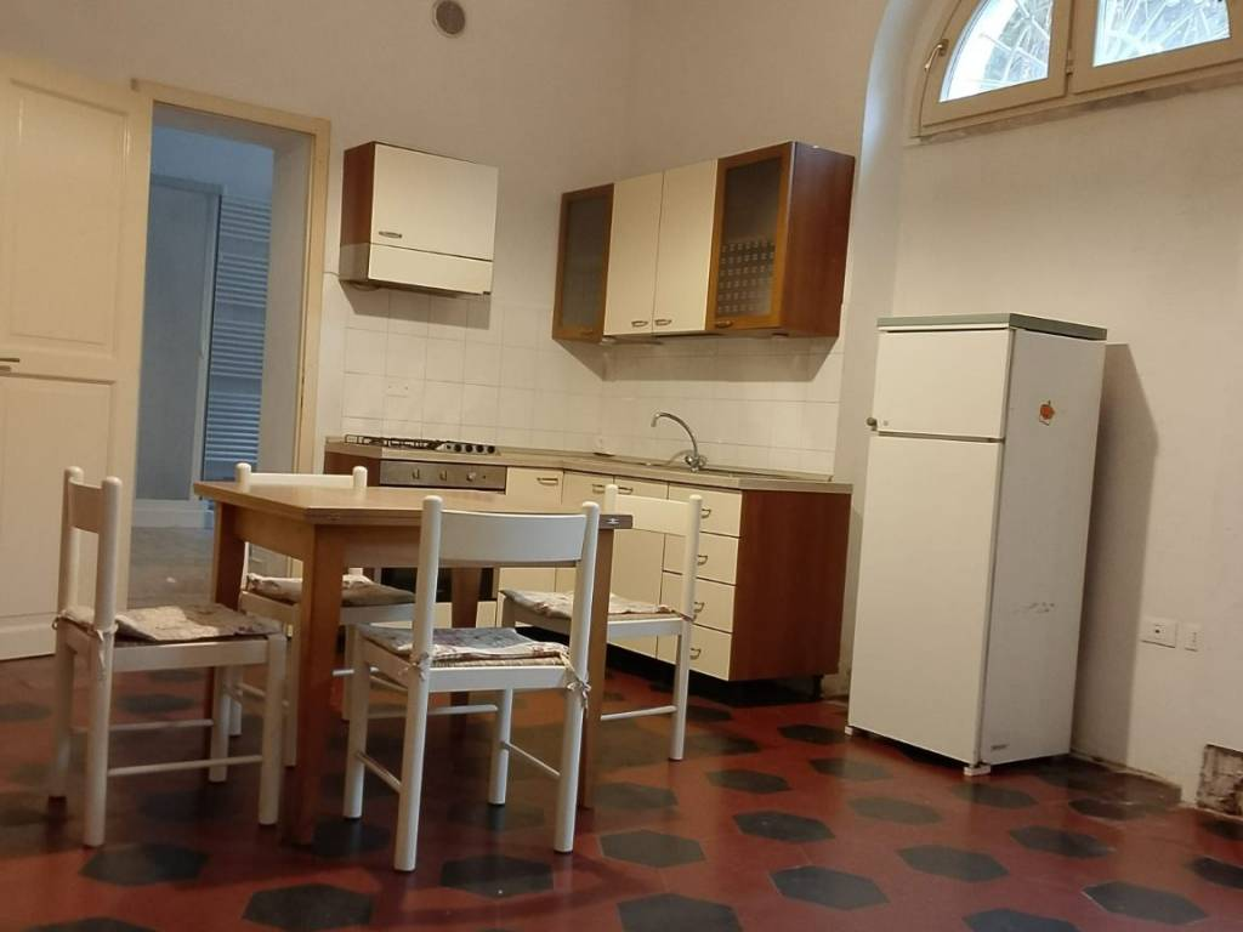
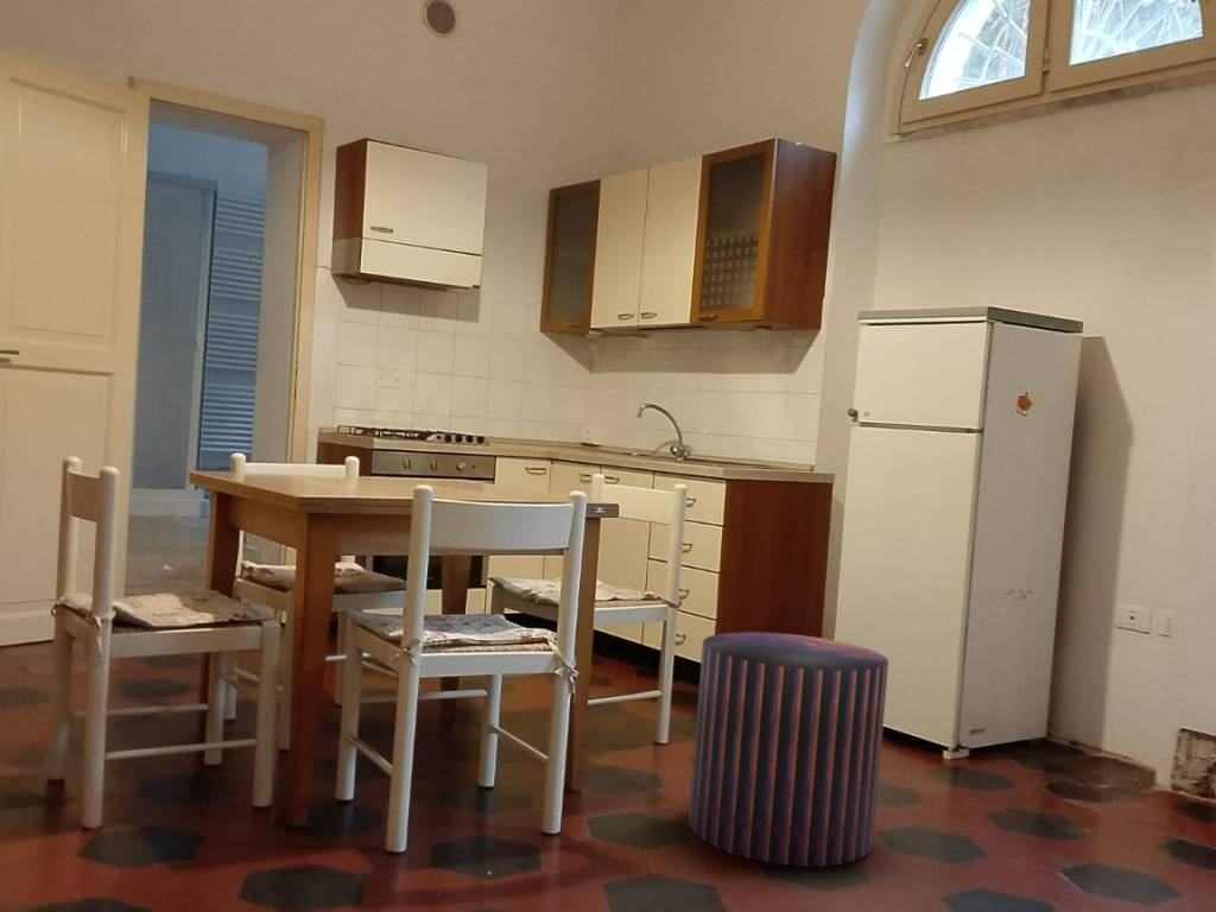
+ stool [688,631,889,868]
